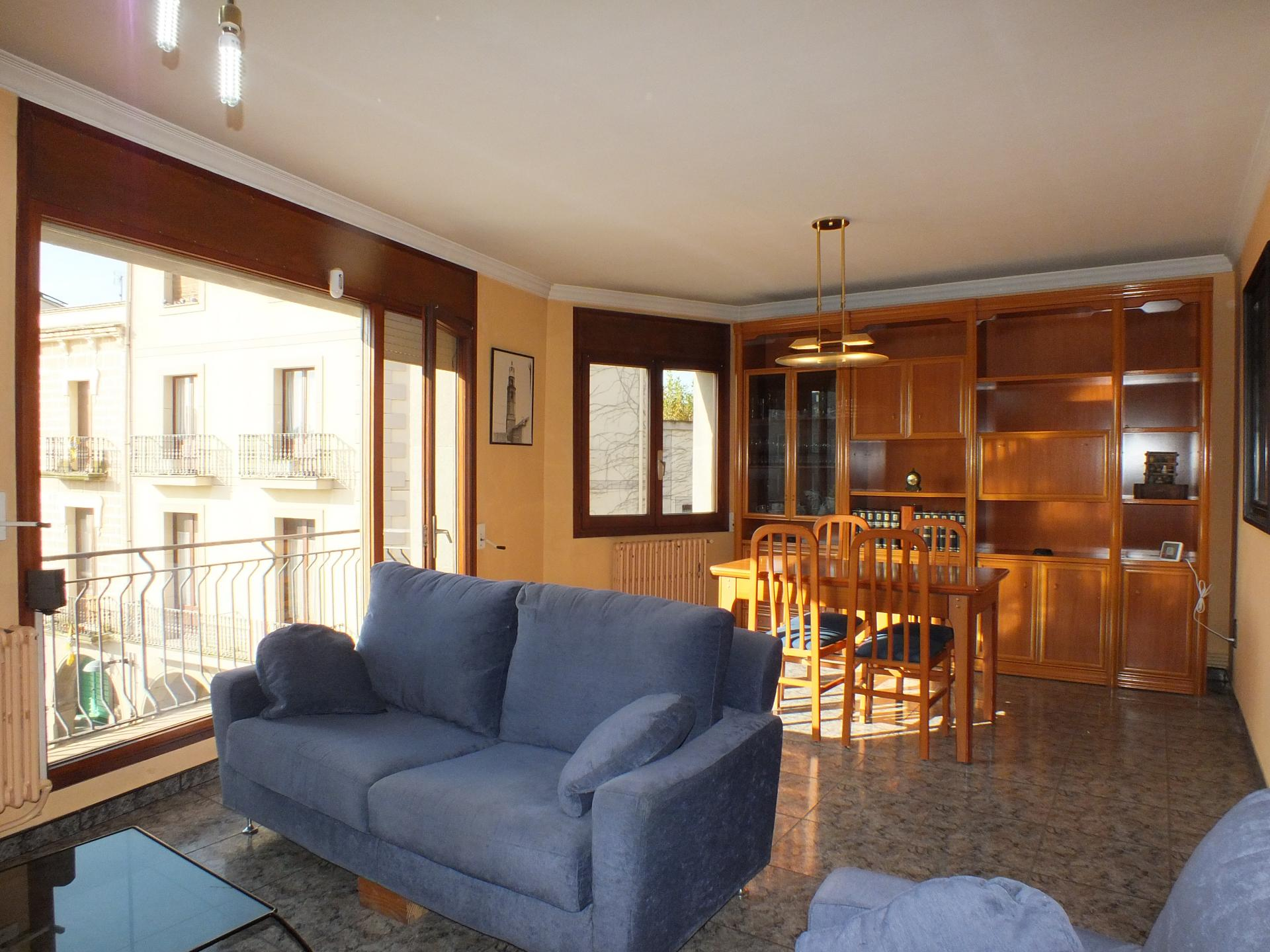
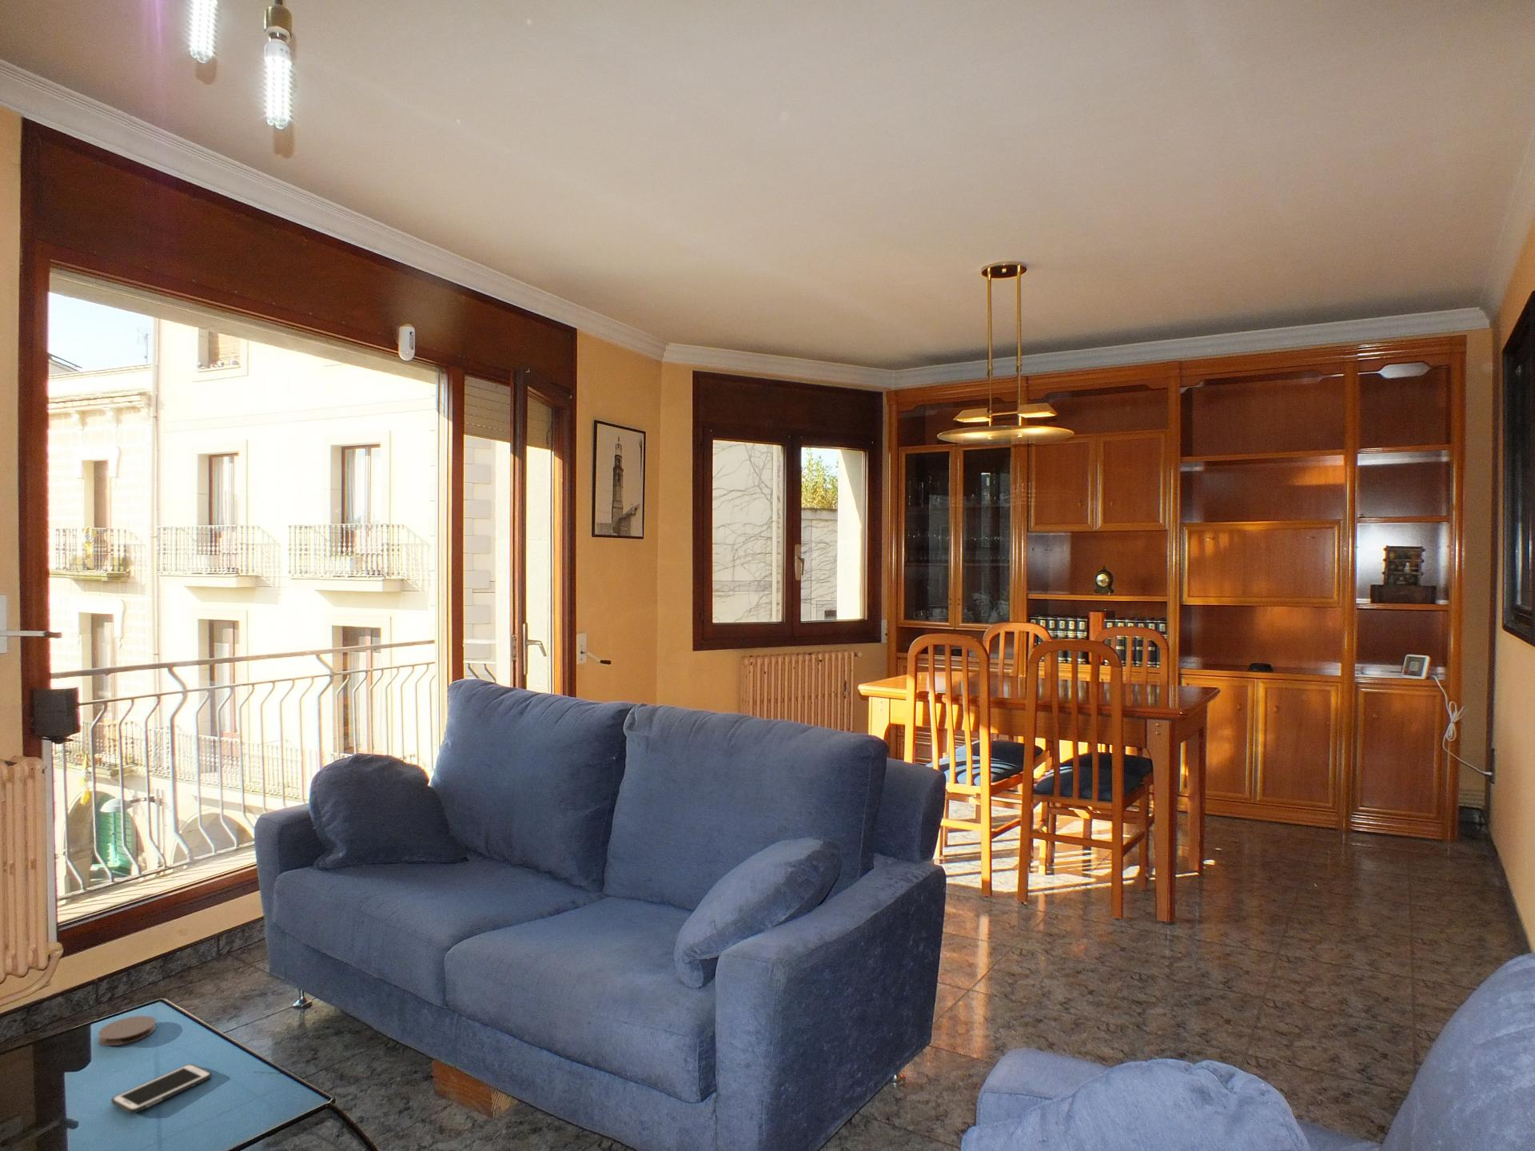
+ cell phone [110,1063,213,1115]
+ coaster [98,1016,157,1046]
